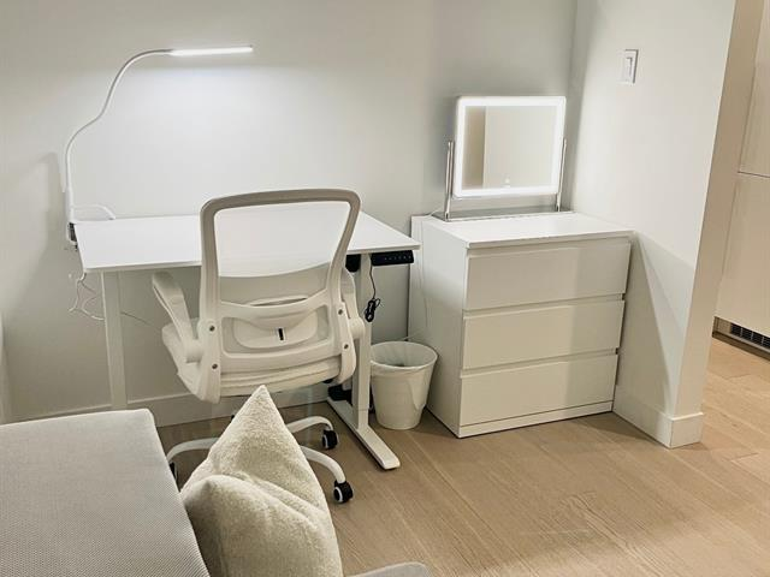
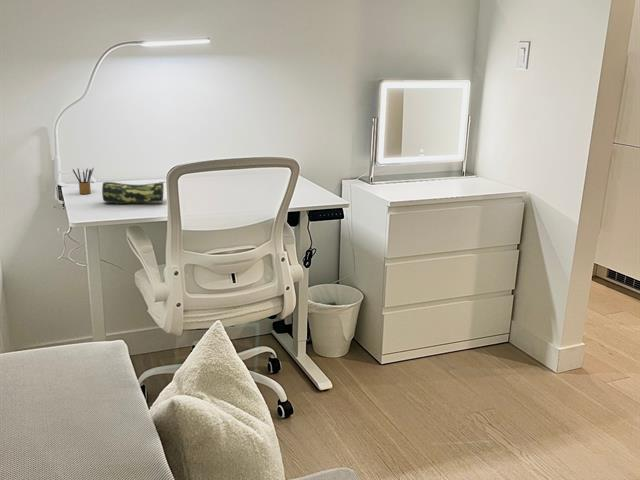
+ pencil box [72,167,95,195]
+ pencil case [101,181,167,204]
